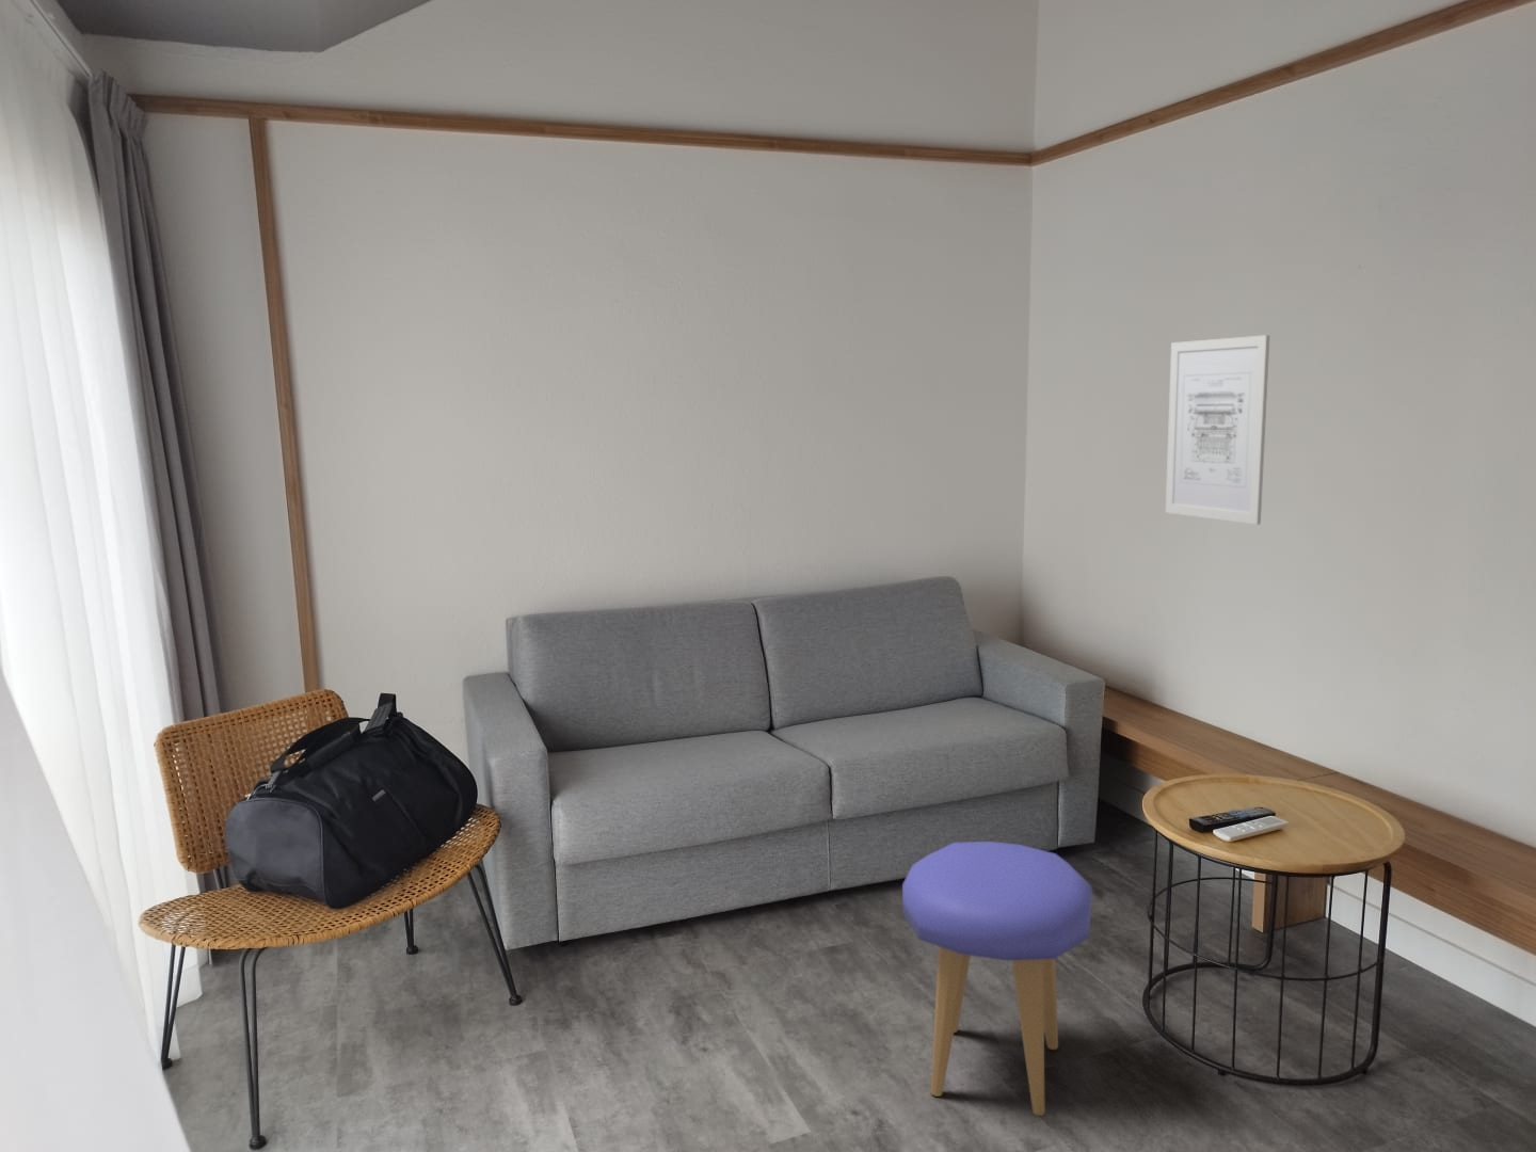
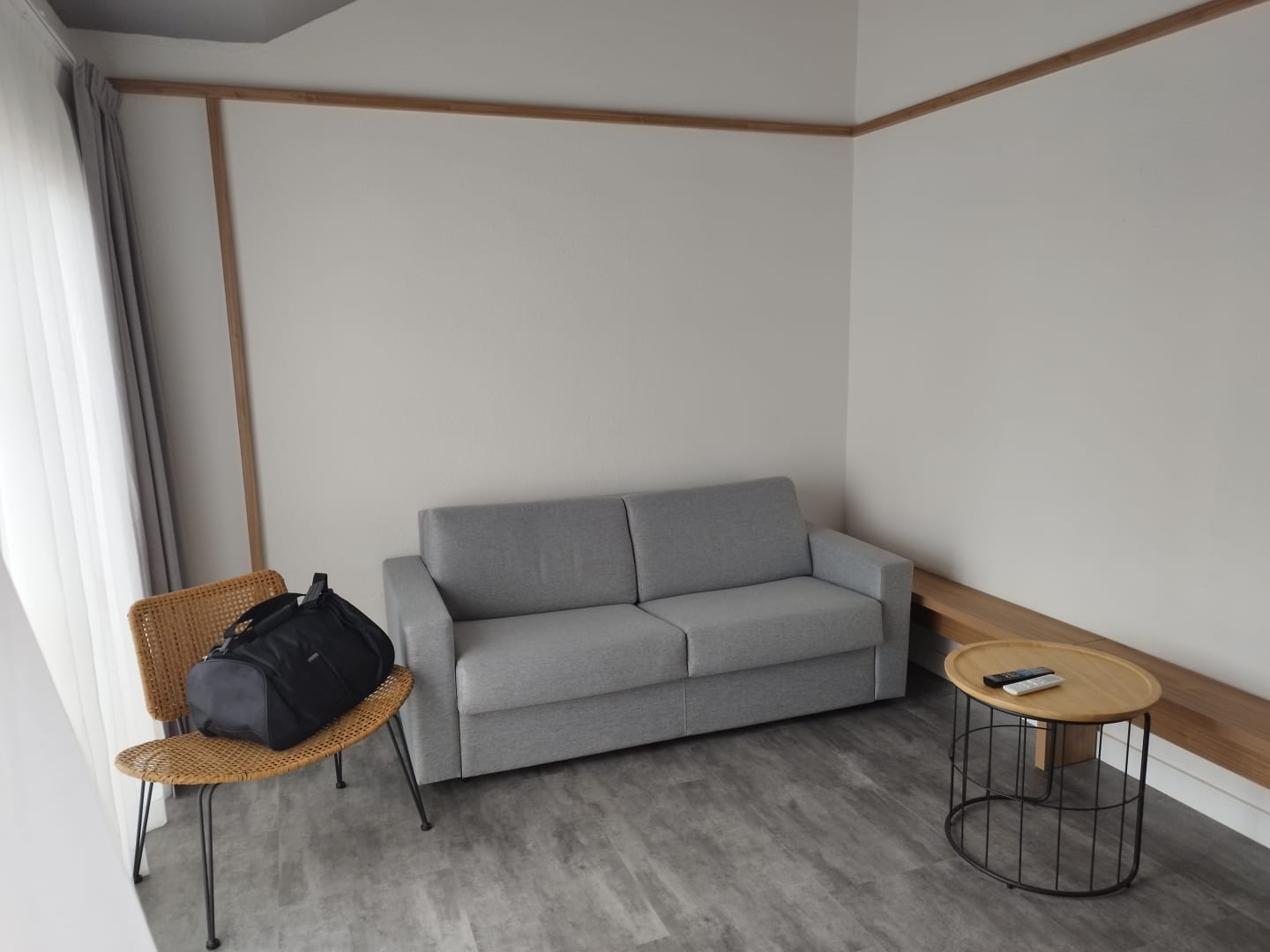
- stool [901,841,1092,1117]
- wall art [1165,334,1270,526]
